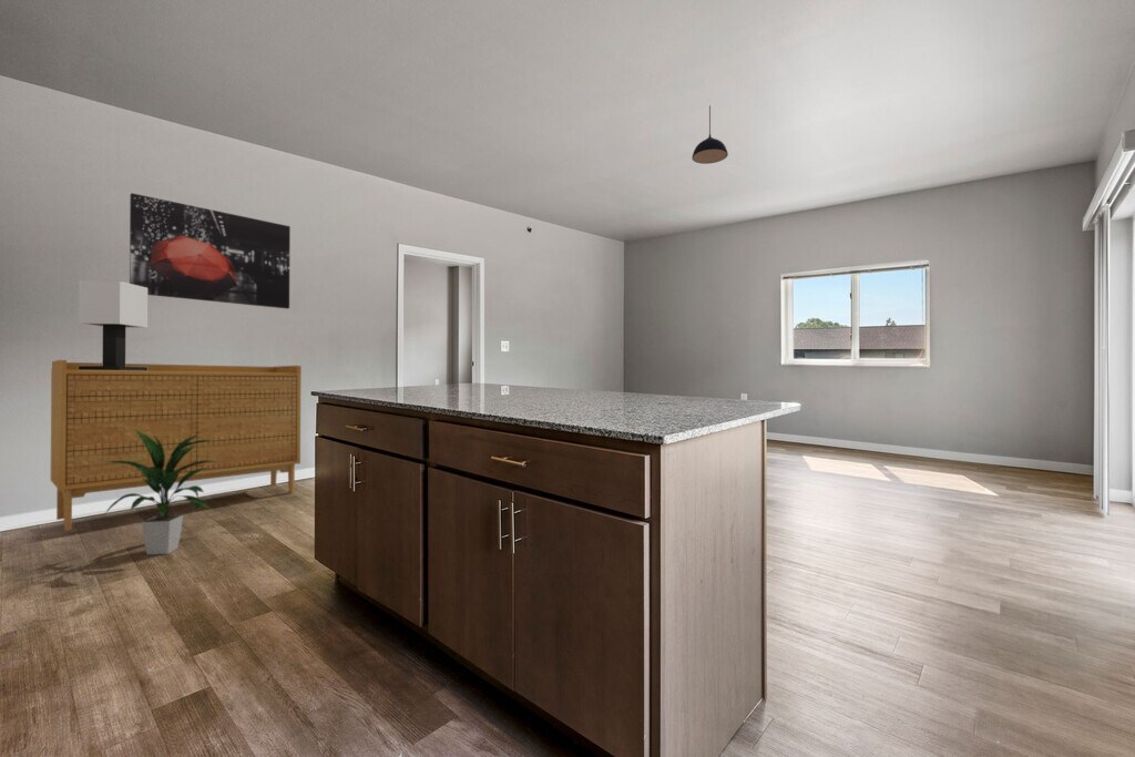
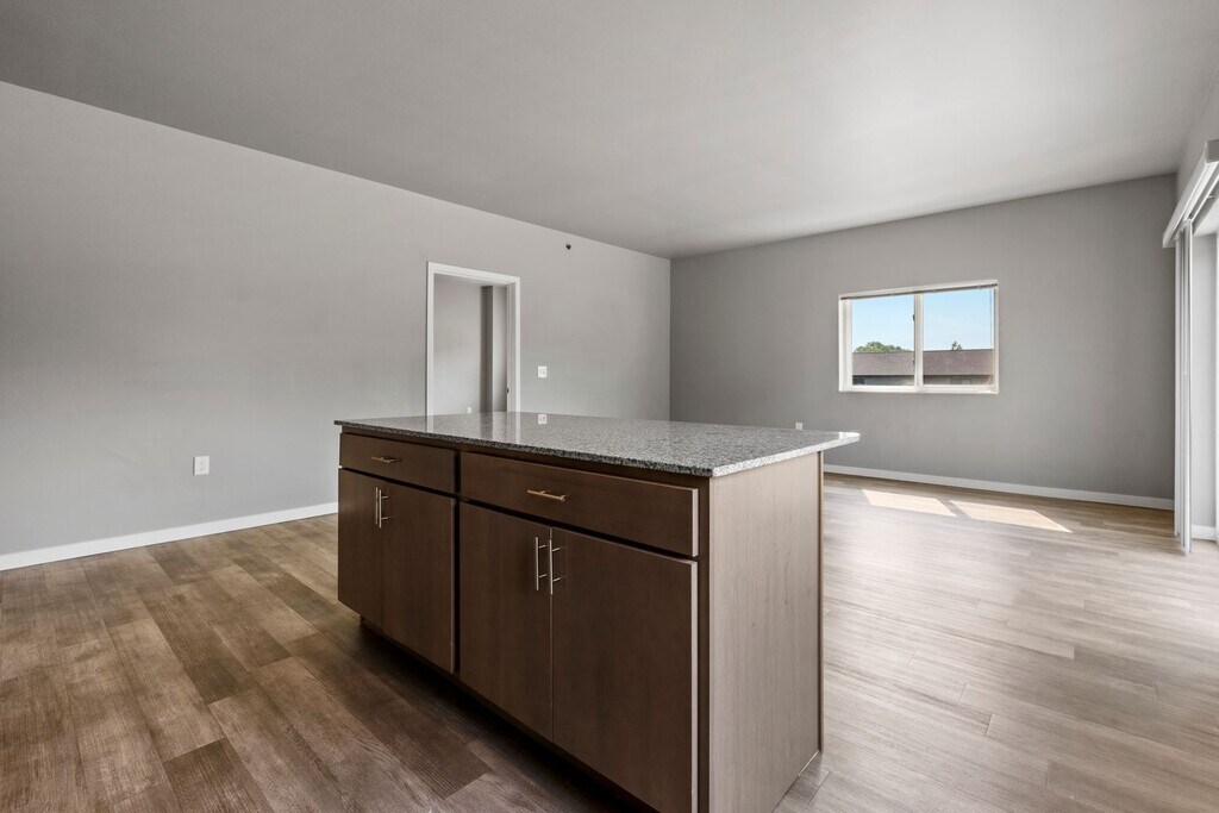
- sideboard [50,359,303,532]
- indoor plant [102,428,217,556]
- wall art [129,192,292,310]
- pendant light [691,104,729,165]
- table lamp [78,279,149,371]
